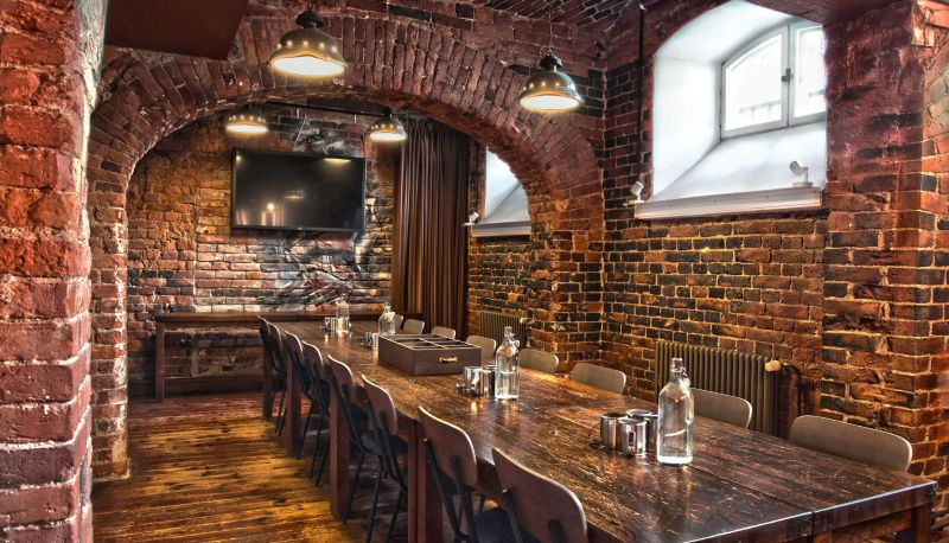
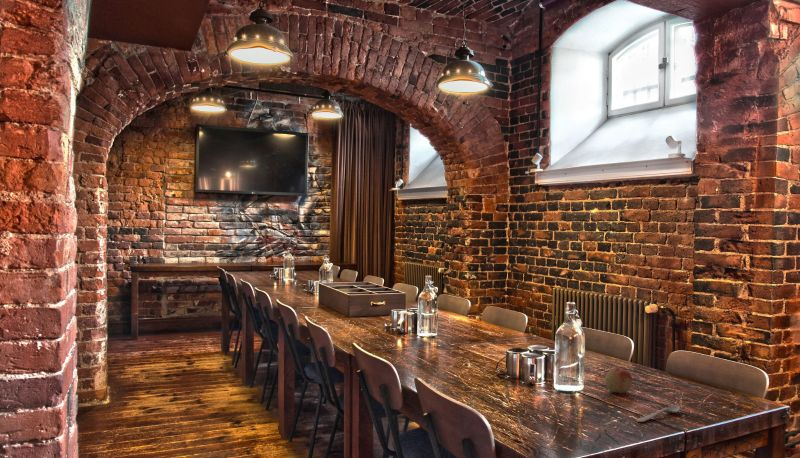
+ spoon [636,404,681,423]
+ fruit [604,368,634,394]
